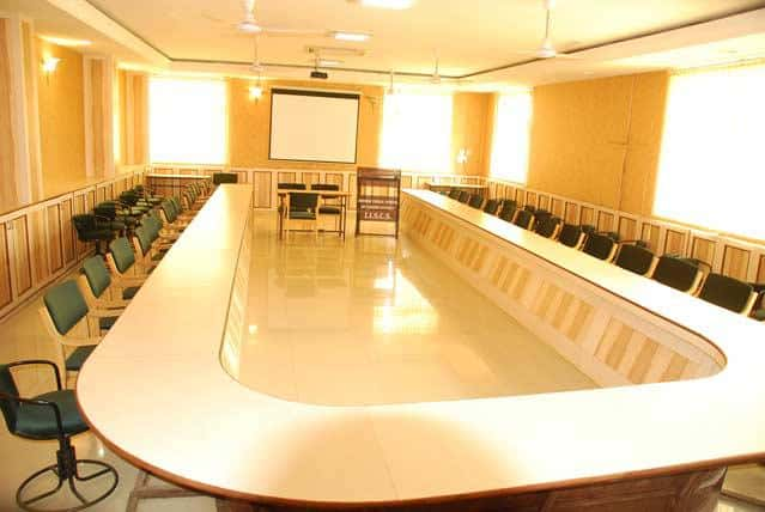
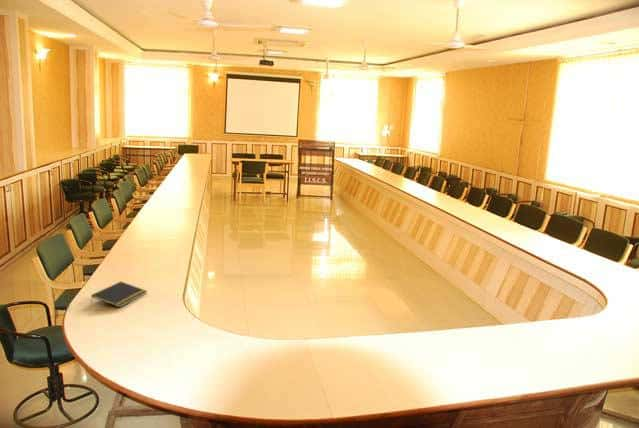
+ notepad [90,281,148,308]
